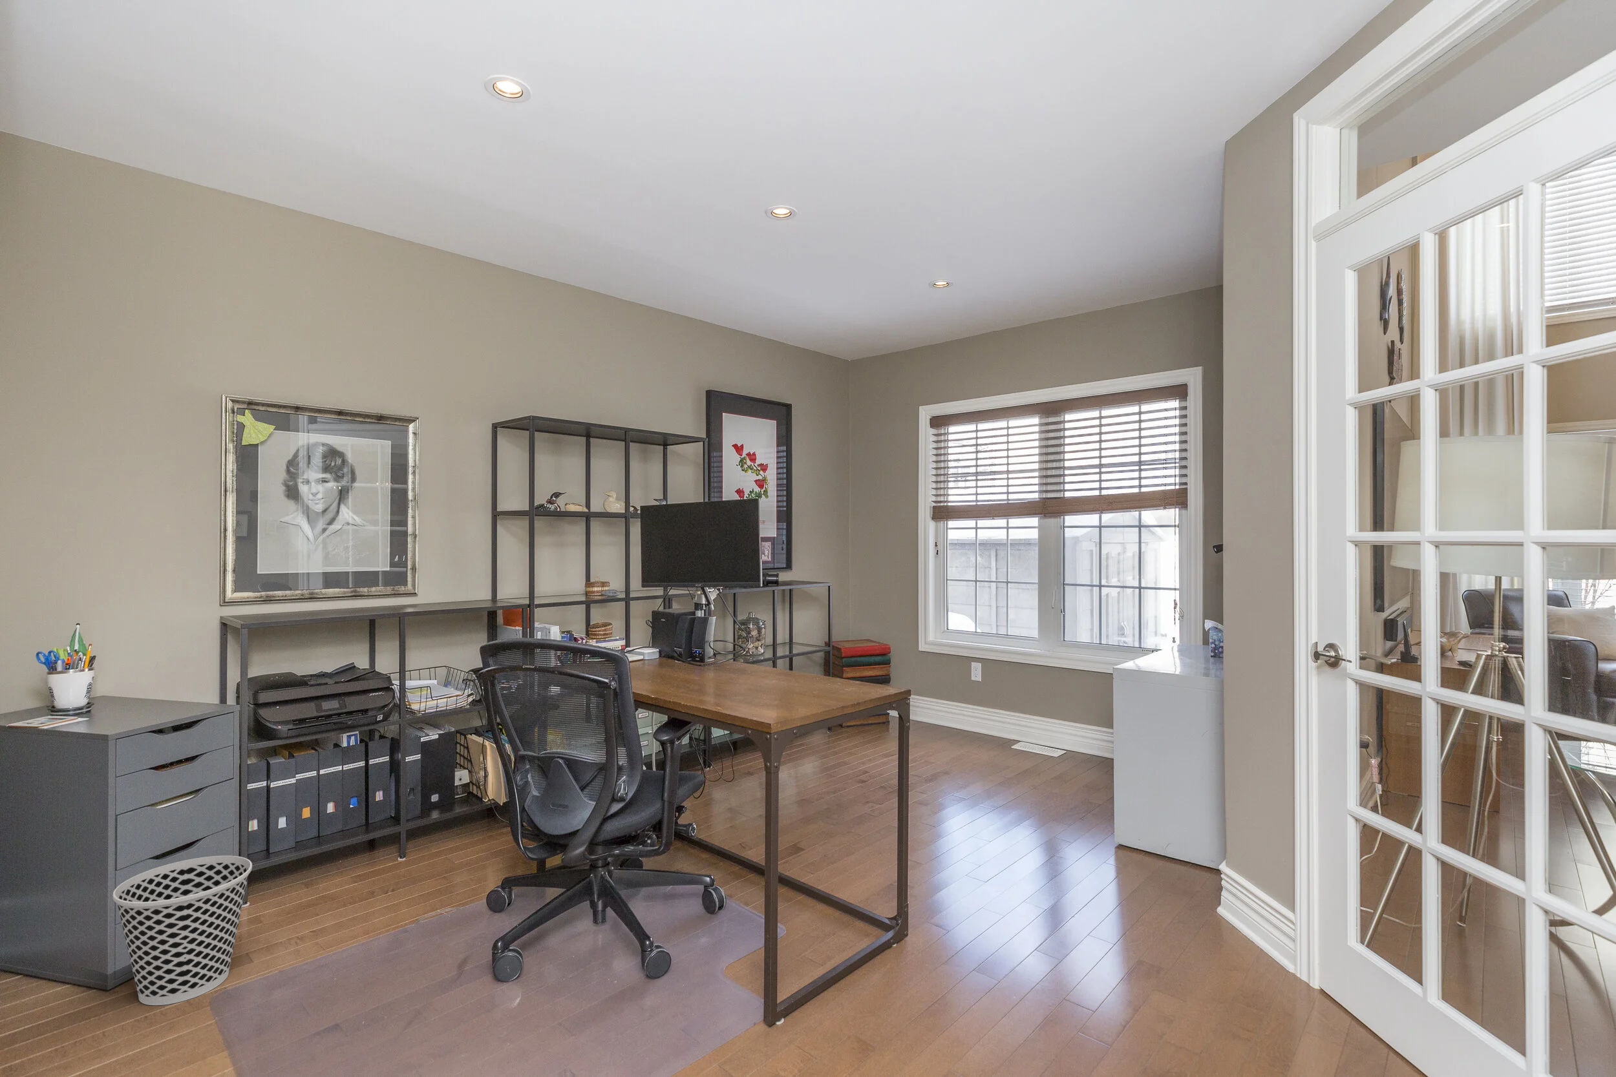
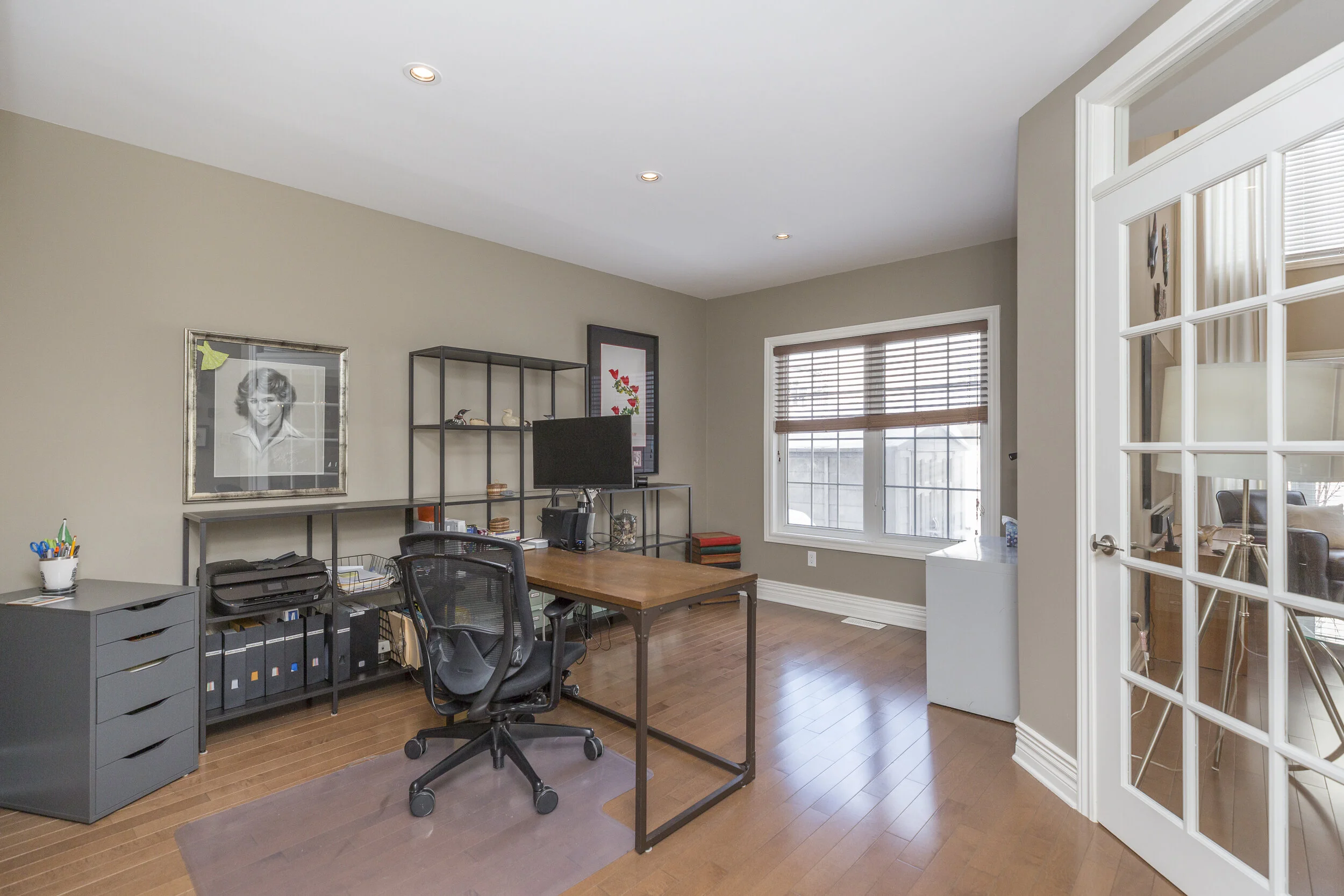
- wastebasket [112,855,252,1006]
